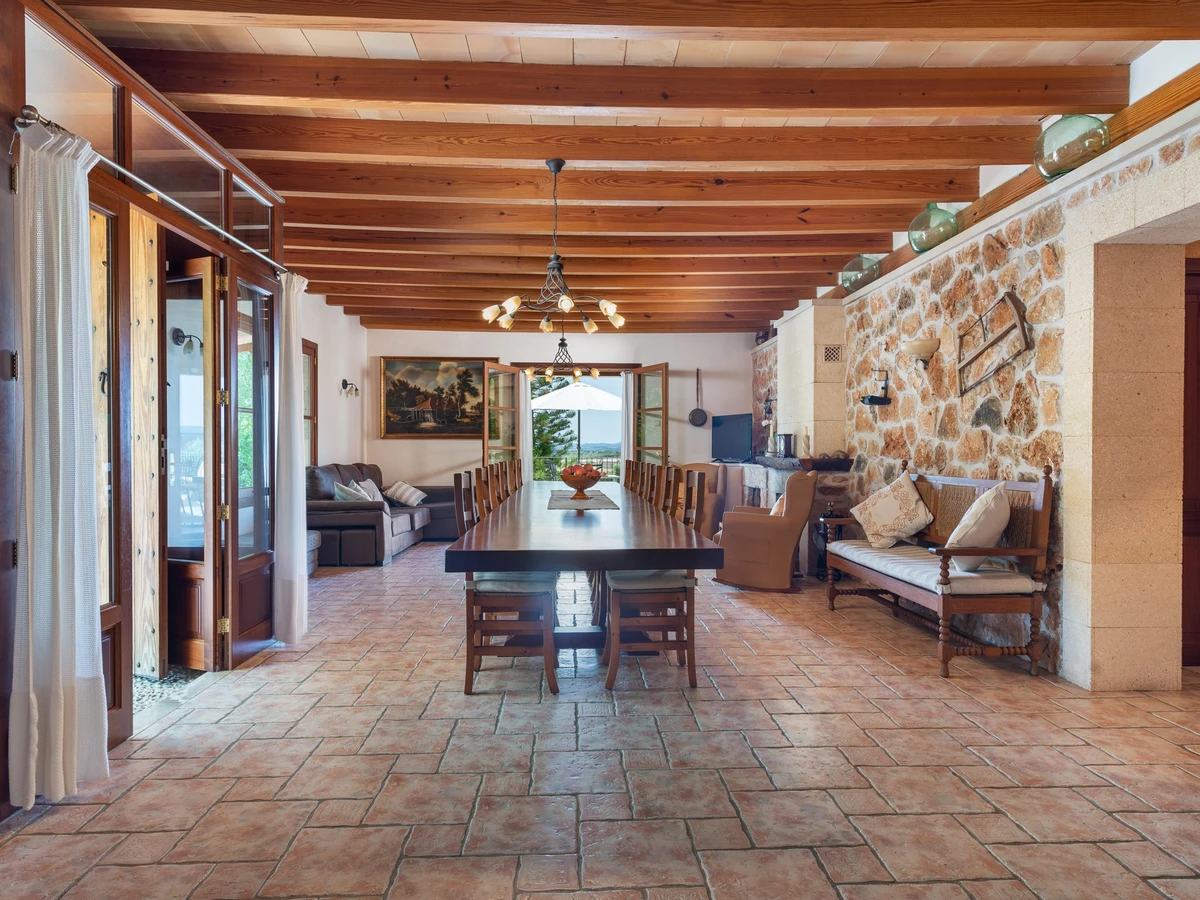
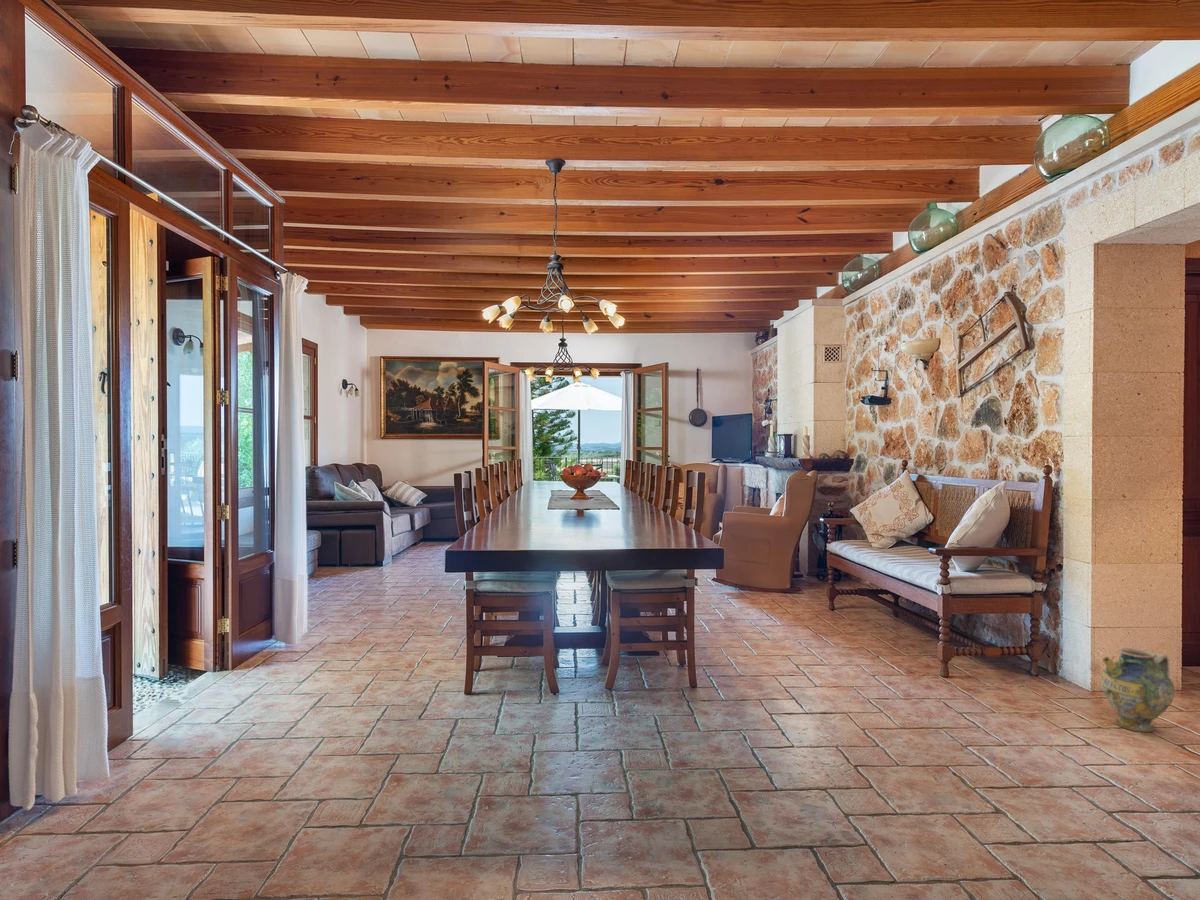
+ ceramic jug [1100,647,1175,733]
